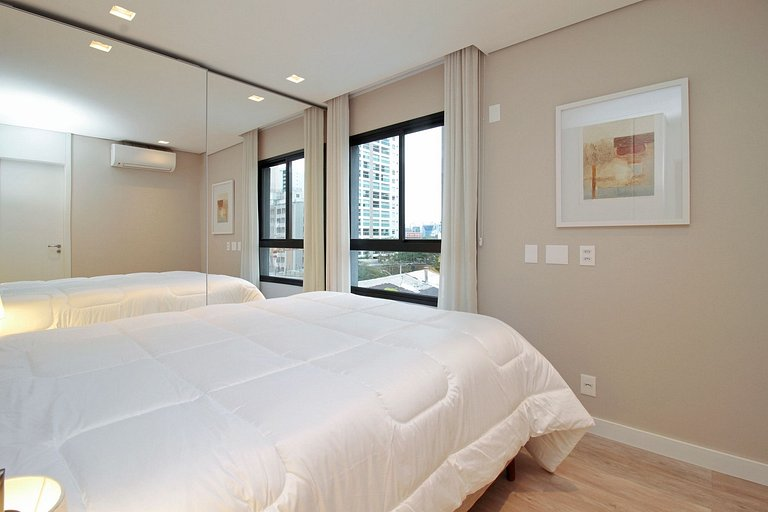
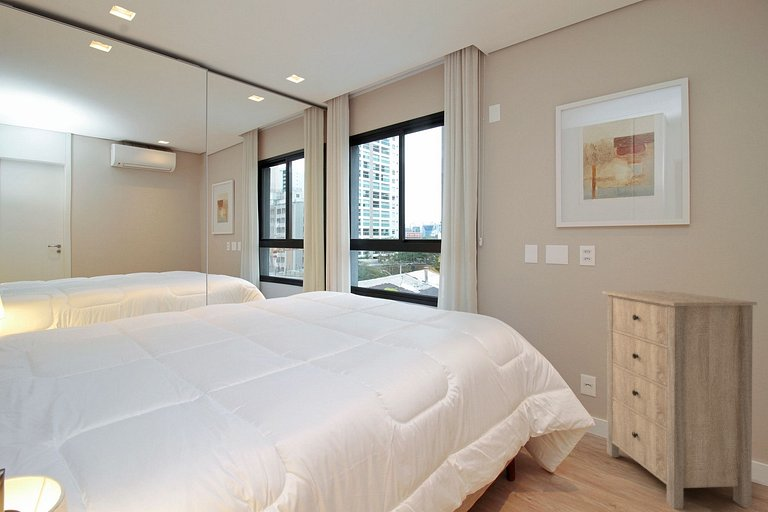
+ storage cabinet [601,290,758,510]
